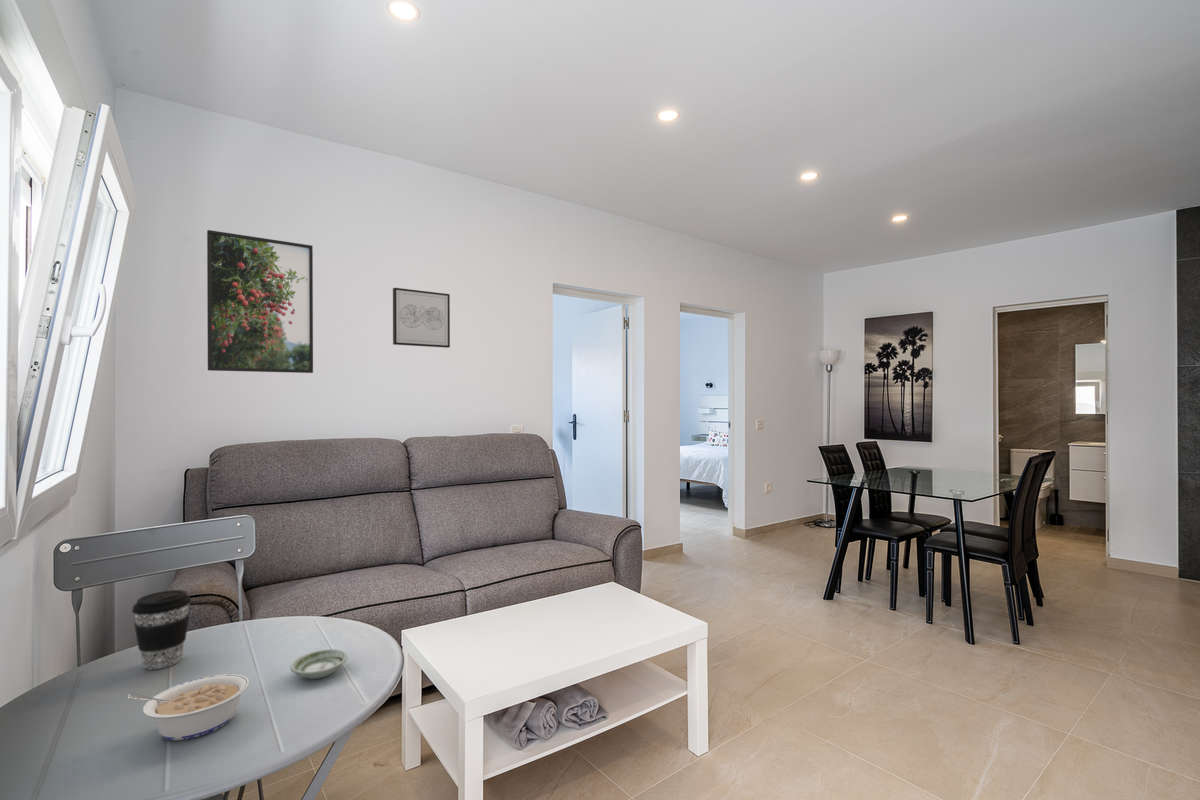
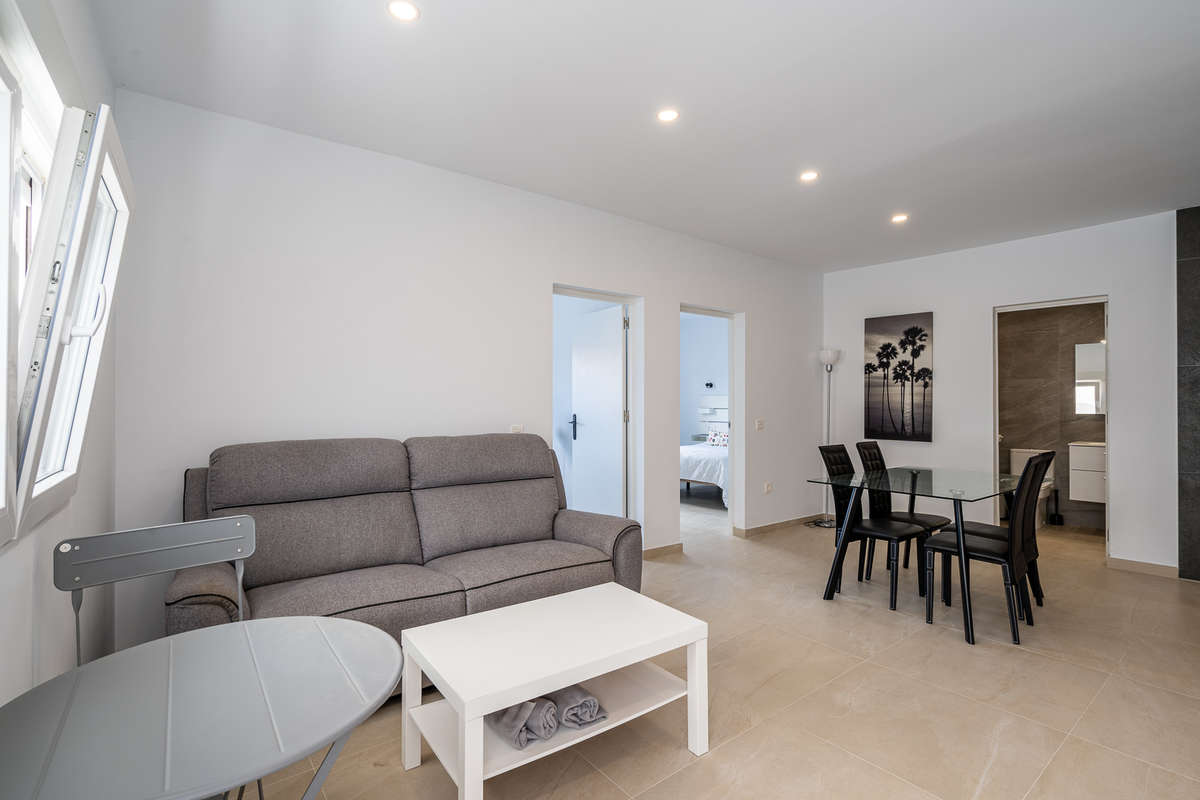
- saucer [289,648,349,680]
- legume [127,673,251,741]
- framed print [206,229,314,374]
- wall art [392,287,451,349]
- coffee cup [131,589,192,670]
